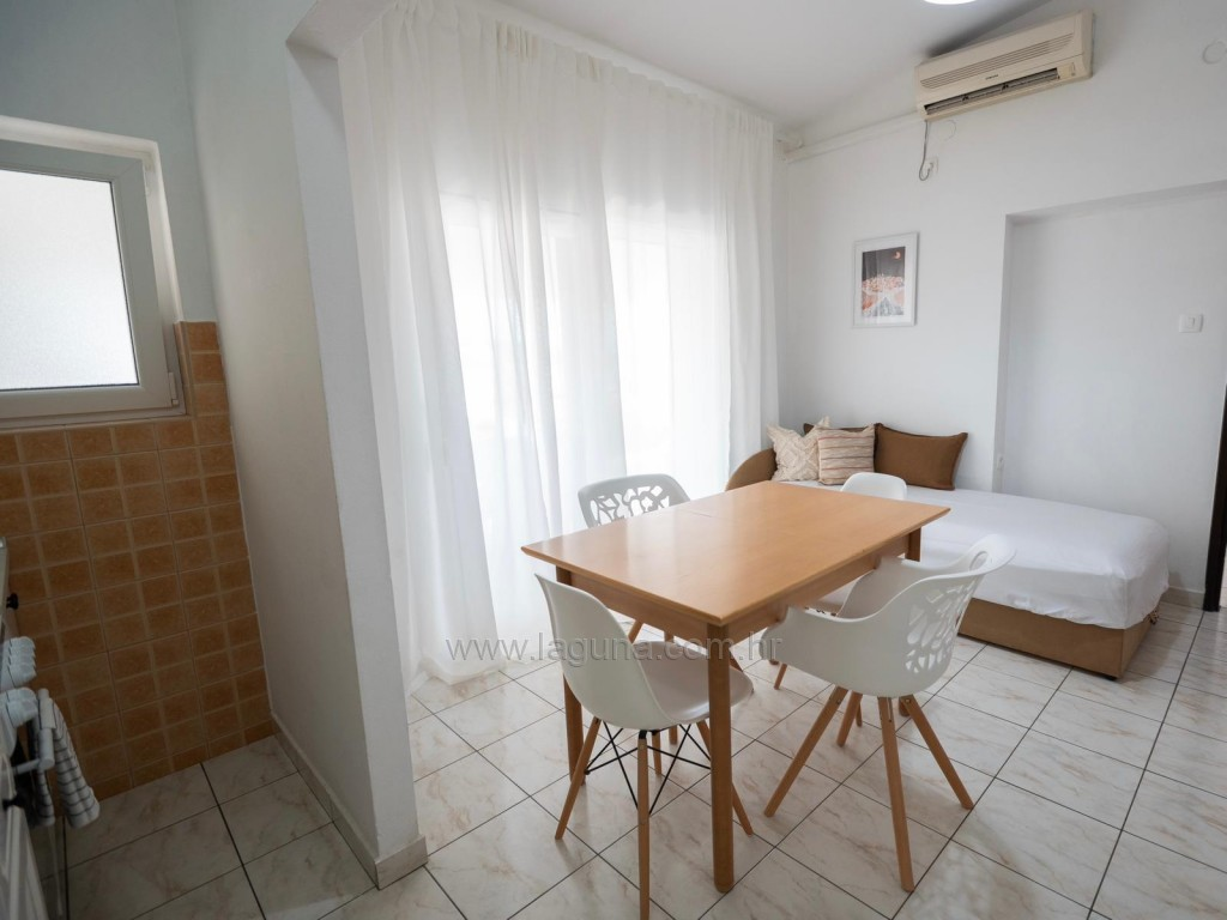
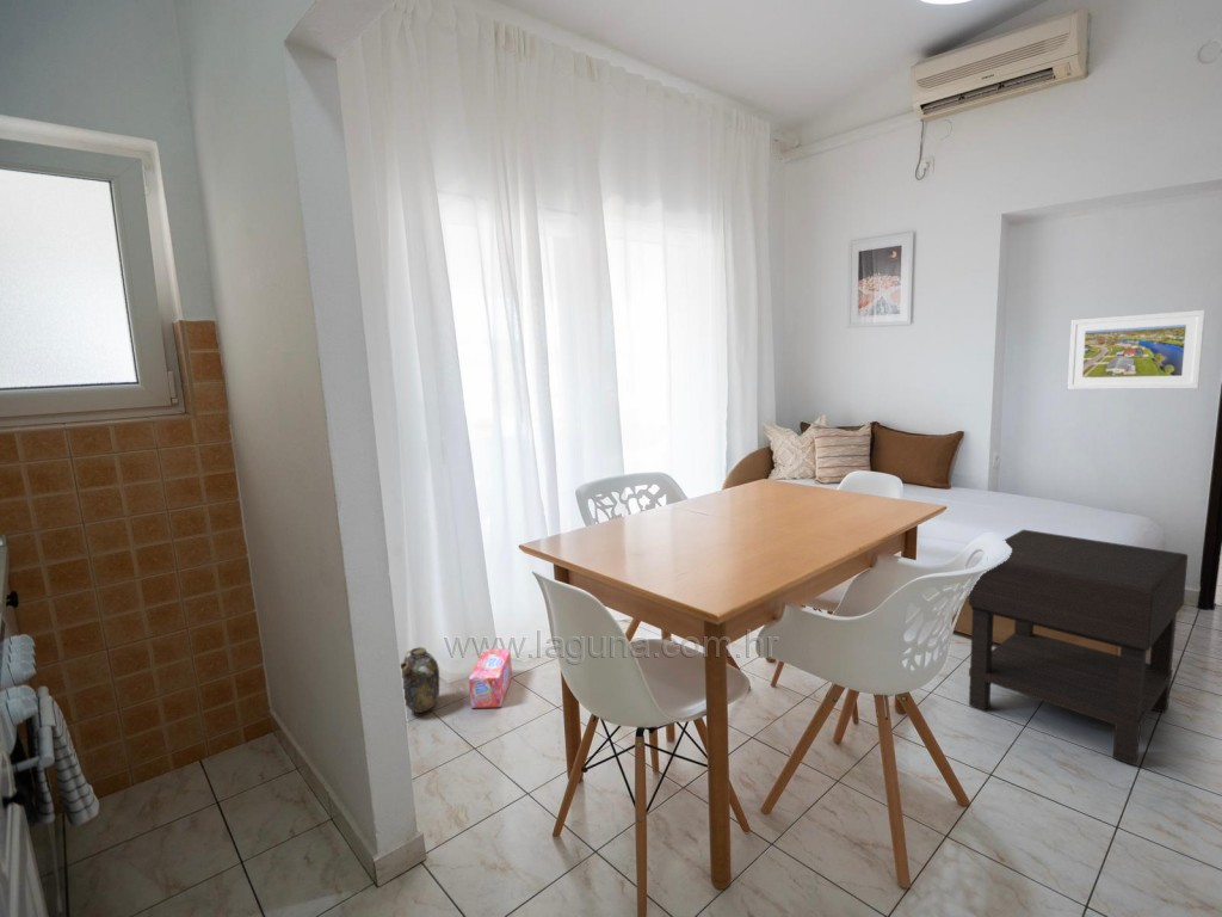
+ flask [400,646,440,714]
+ nightstand [968,529,1189,767]
+ box [468,647,513,709]
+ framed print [1067,309,1206,390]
